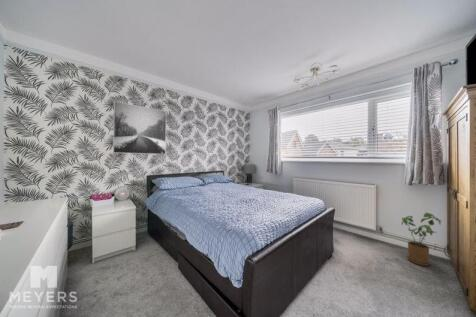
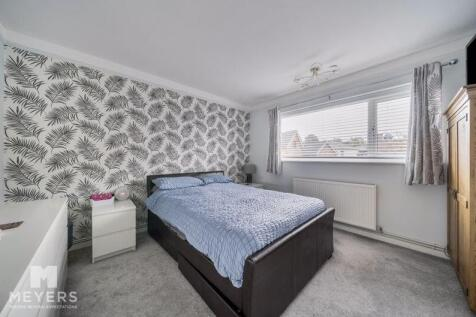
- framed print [112,100,167,155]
- house plant [401,212,442,267]
